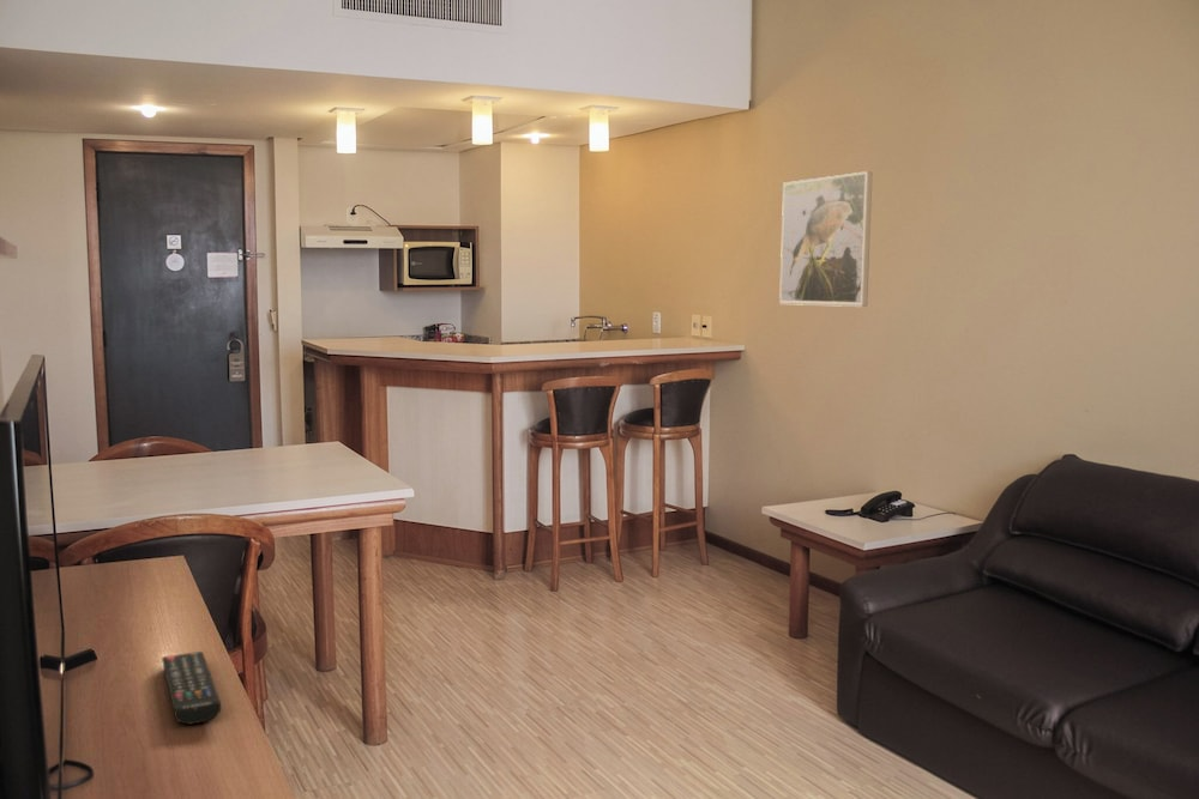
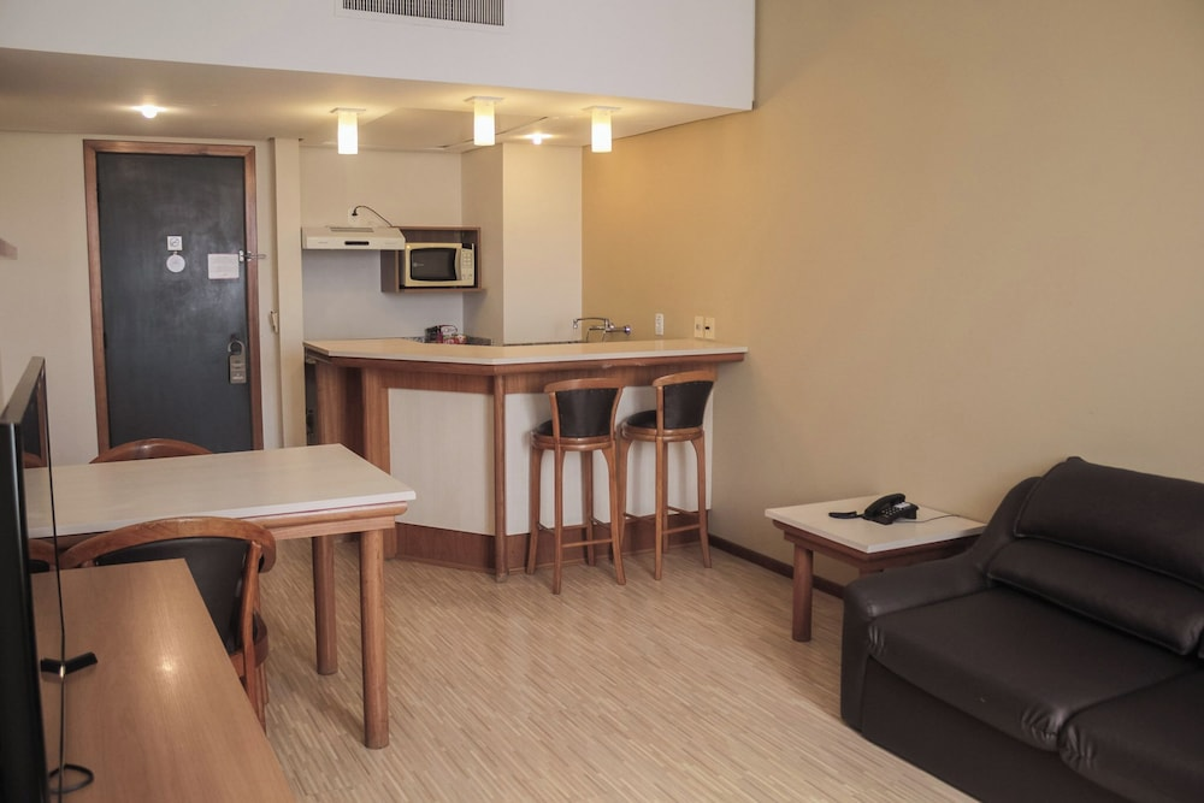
- remote control [161,650,222,726]
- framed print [778,170,873,308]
